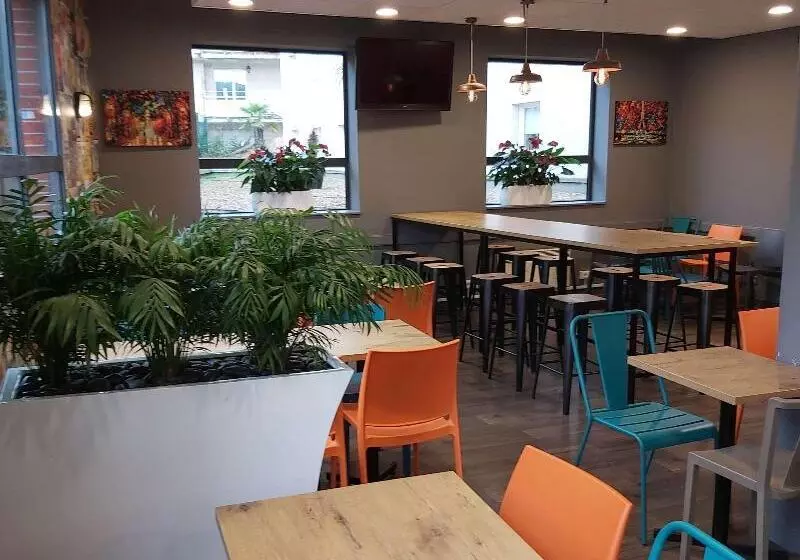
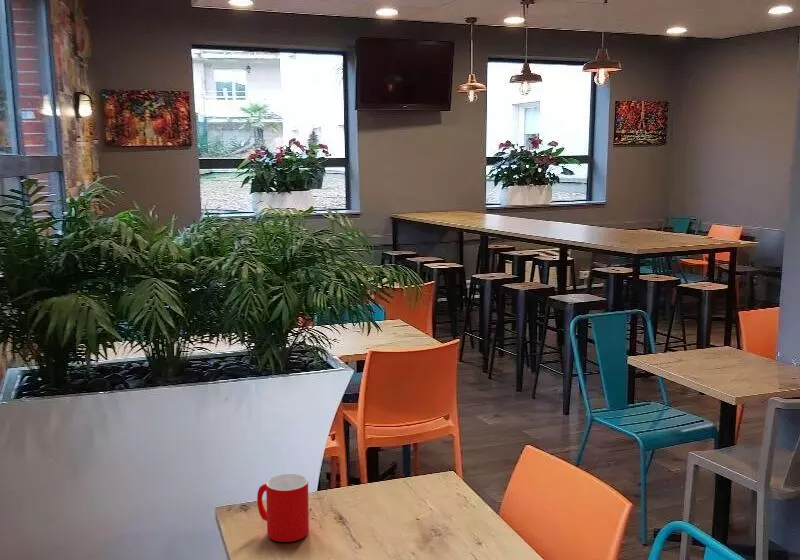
+ cup [256,473,310,543]
